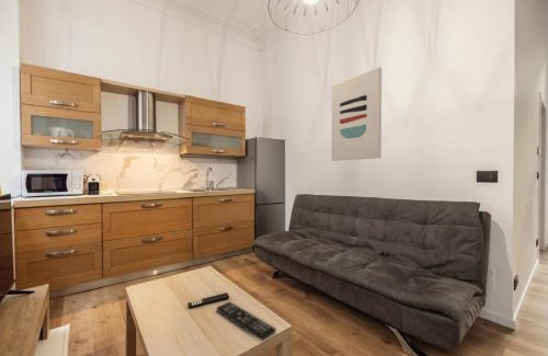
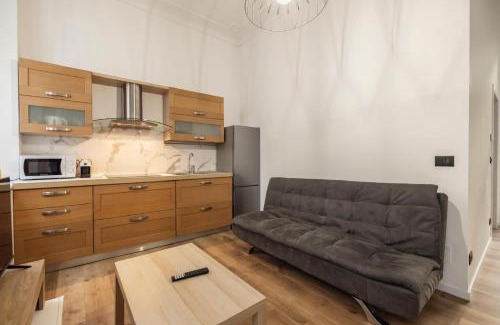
- wall art [331,66,383,162]
- remote control [216,300,277,342]
